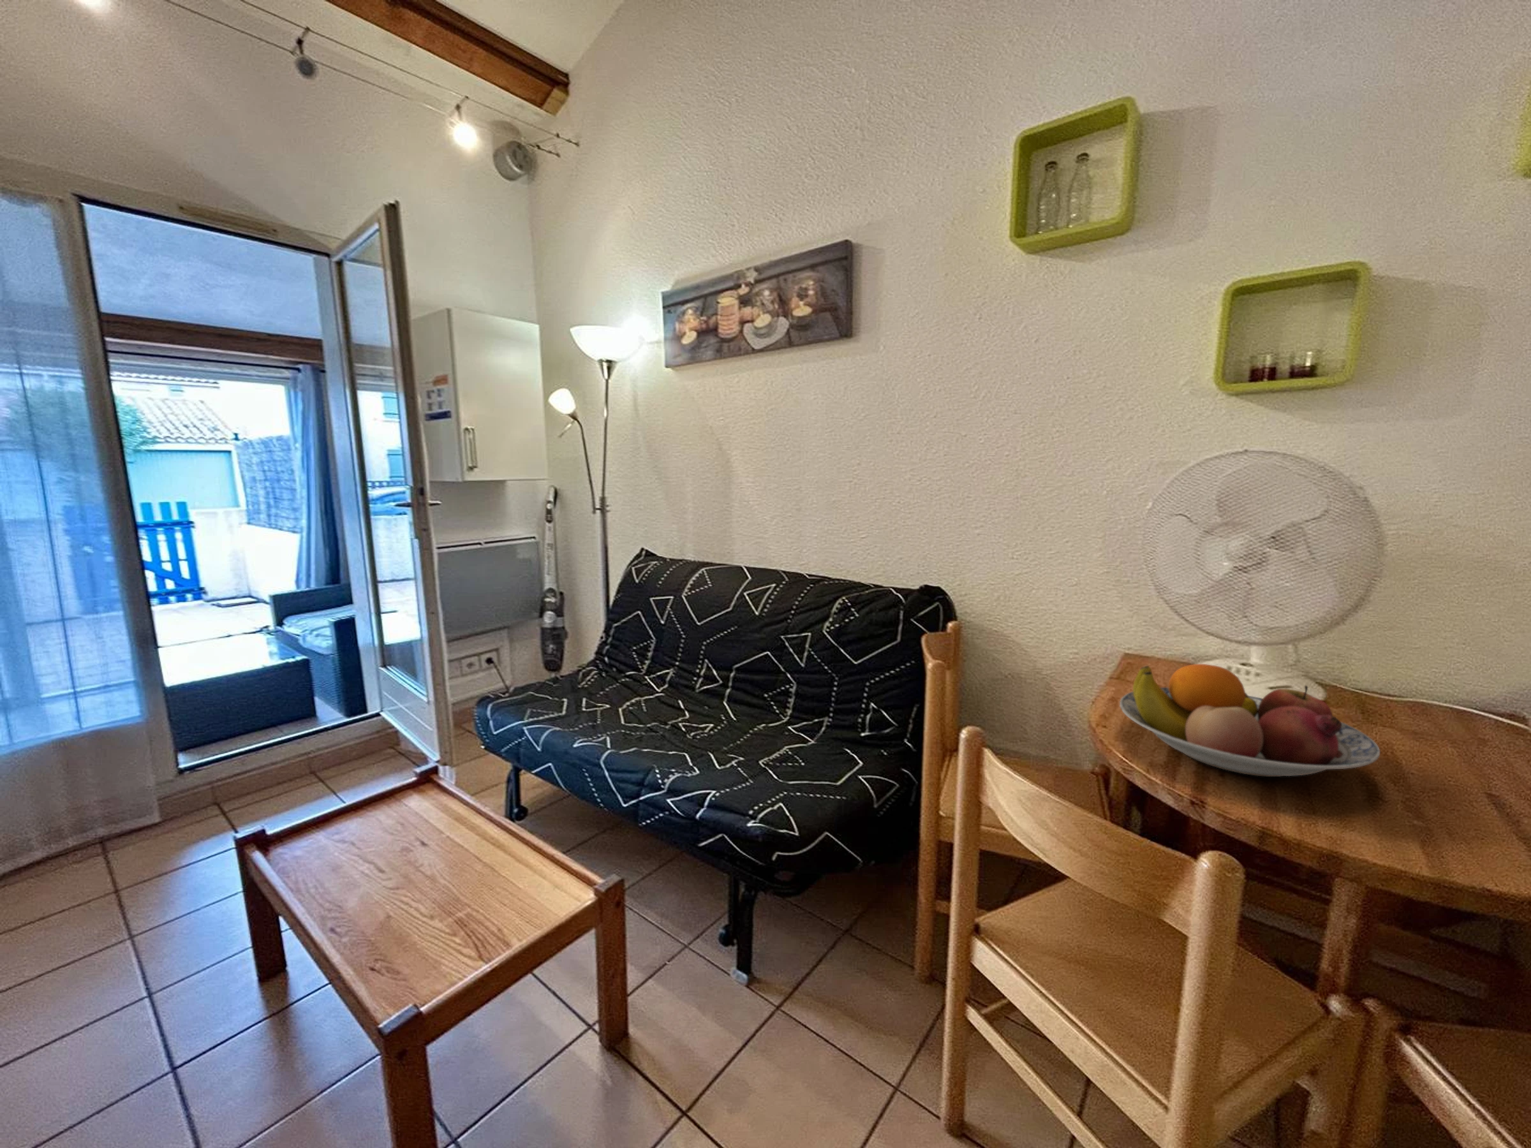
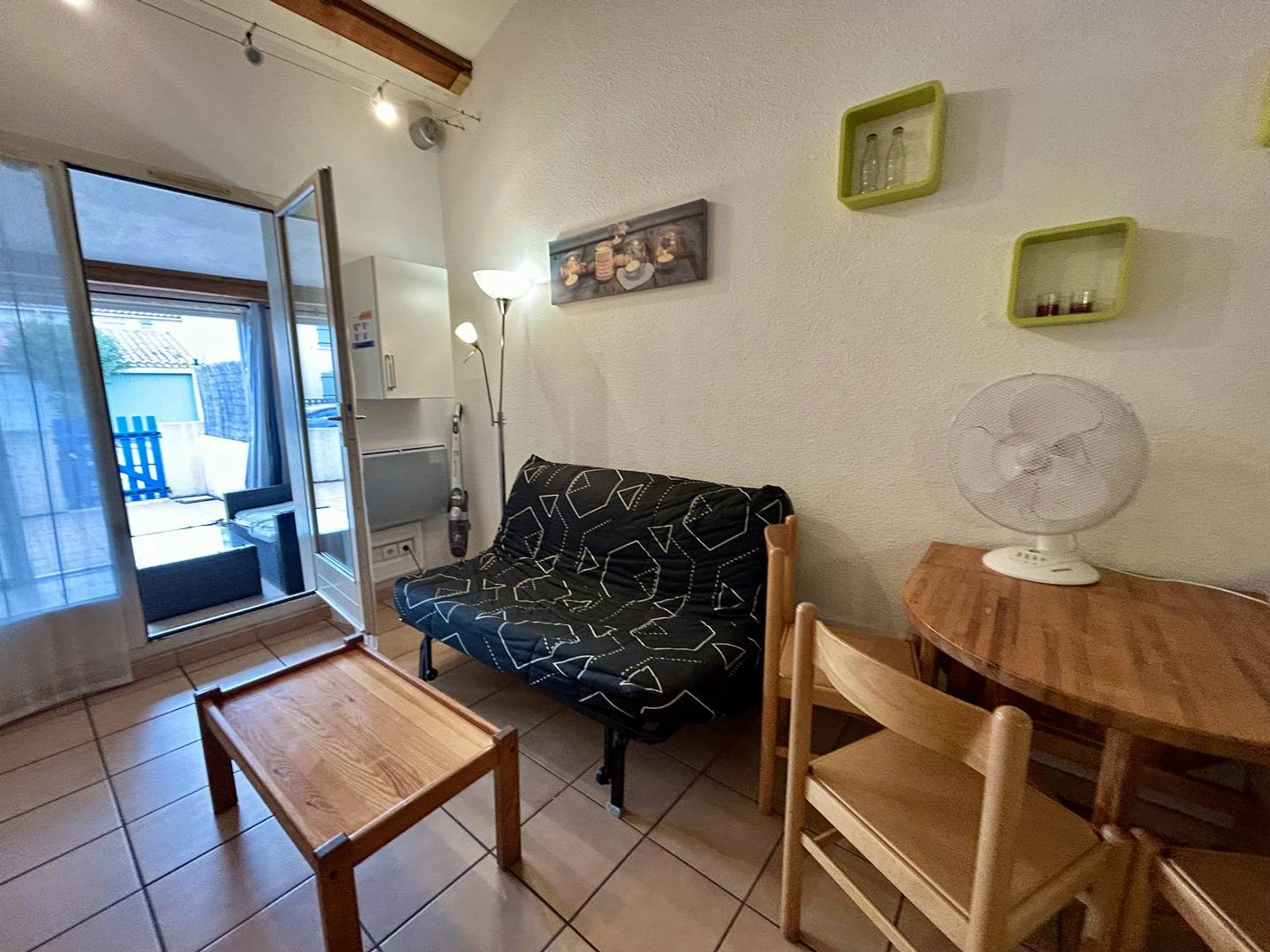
- fruit bowl [1119,663,1382,778]
